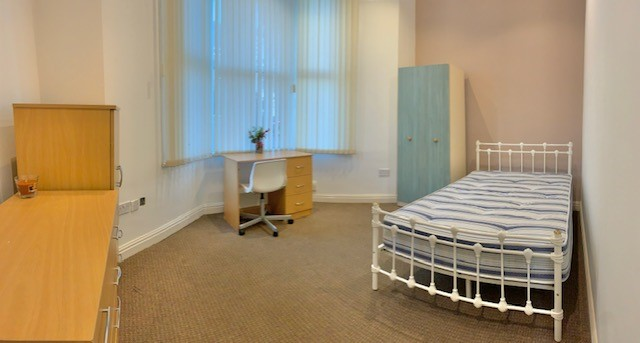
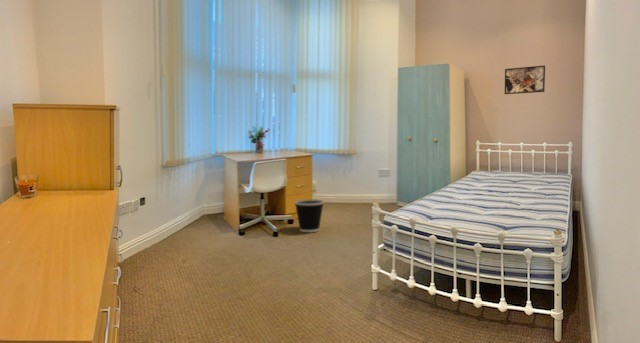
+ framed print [504,64,546,95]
+ wastebasket [293,198,325,233]
